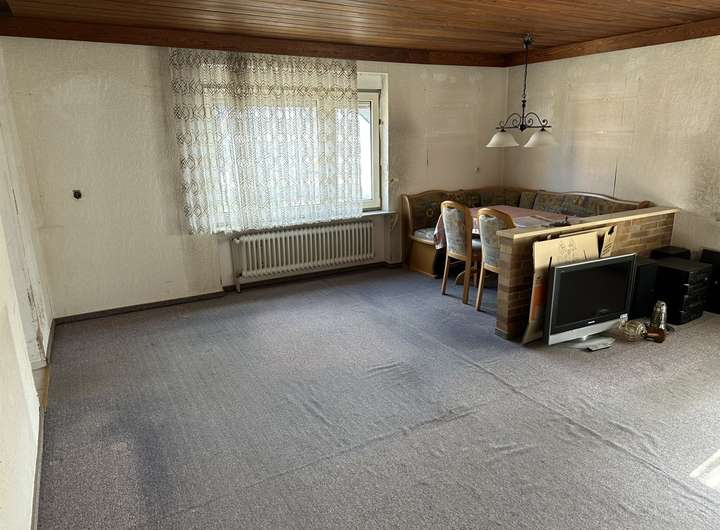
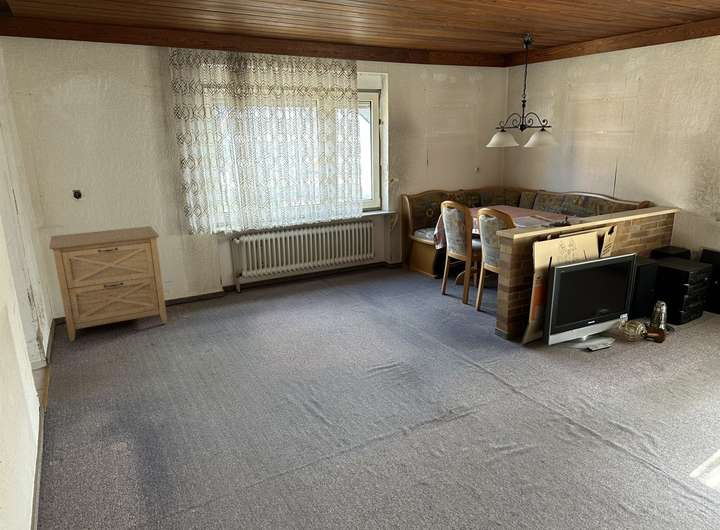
+ cabinet [48,225,168,342]
